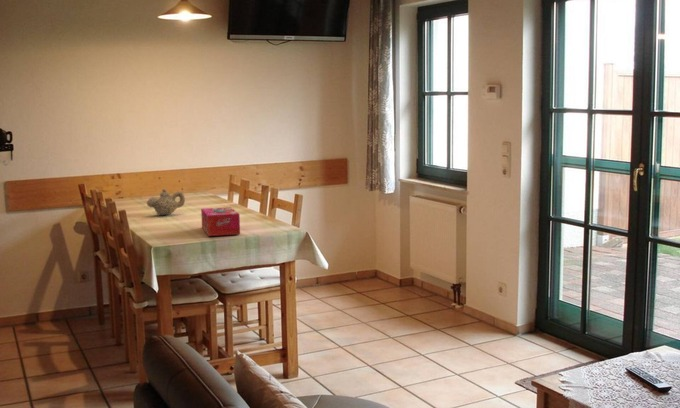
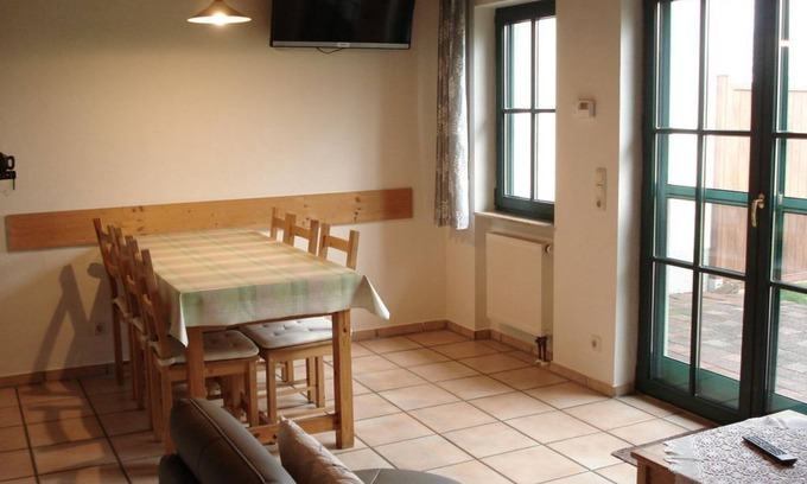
- tissue box [200,206,241,237]
- teapot [146,188,186,216]
